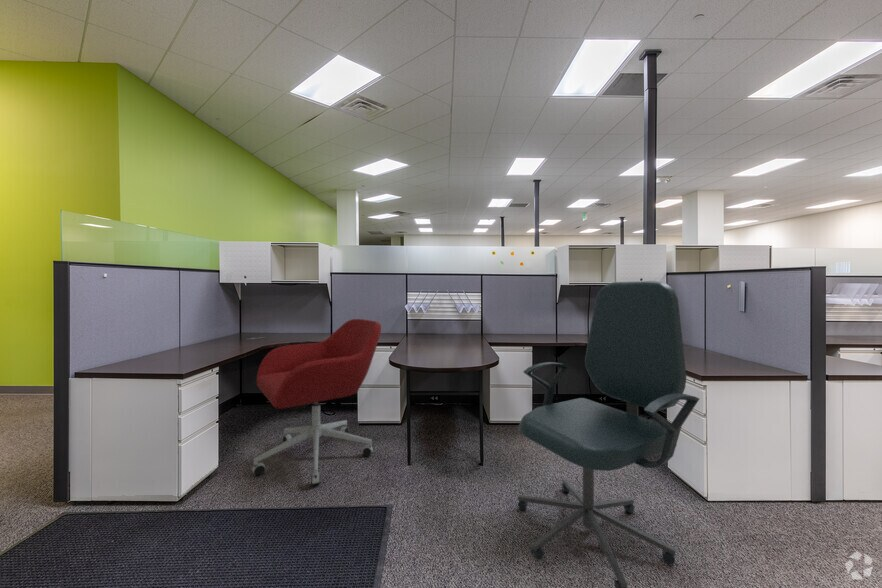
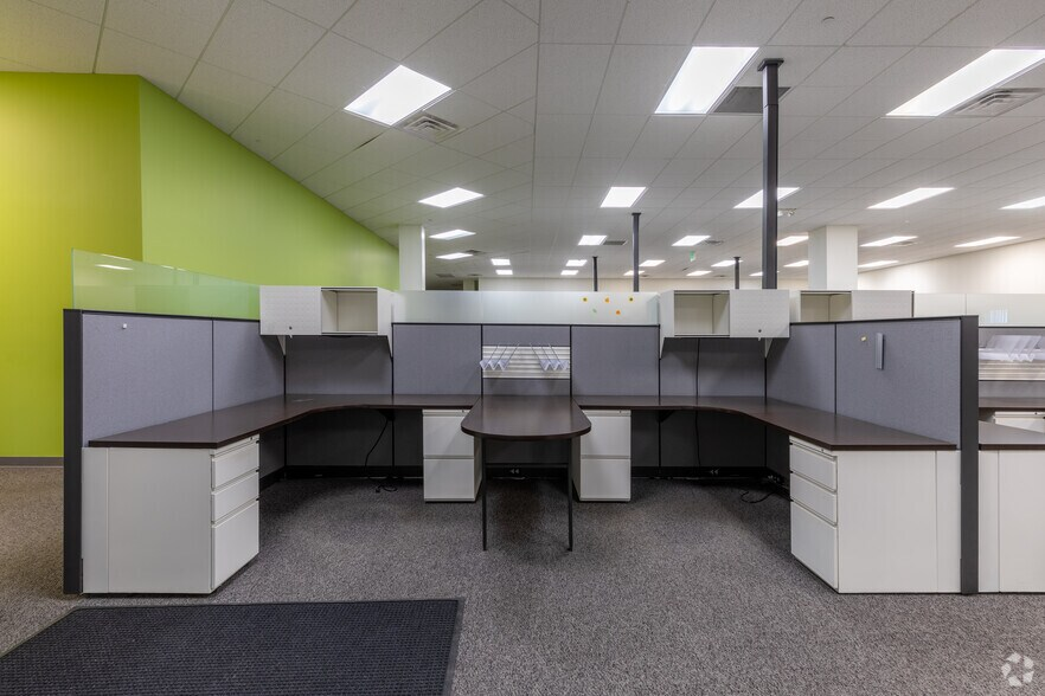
- office chair [517,280,700,588]
- office chair [251,318,382,486]
